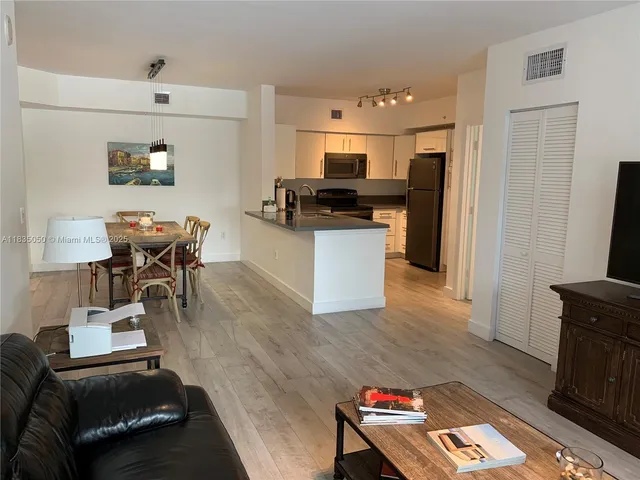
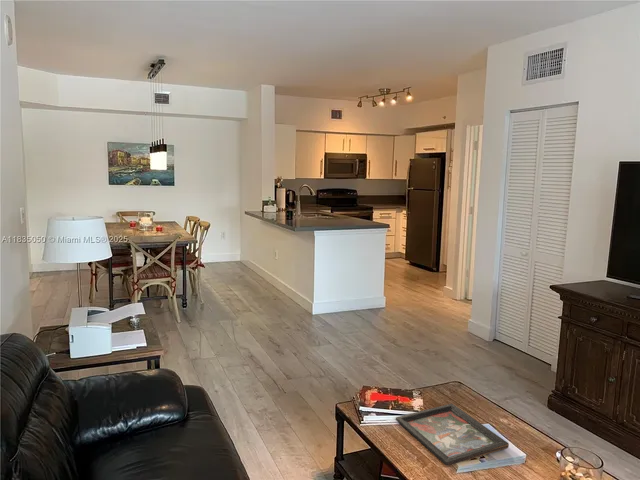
+ decorative tray [395,403,510,466]
